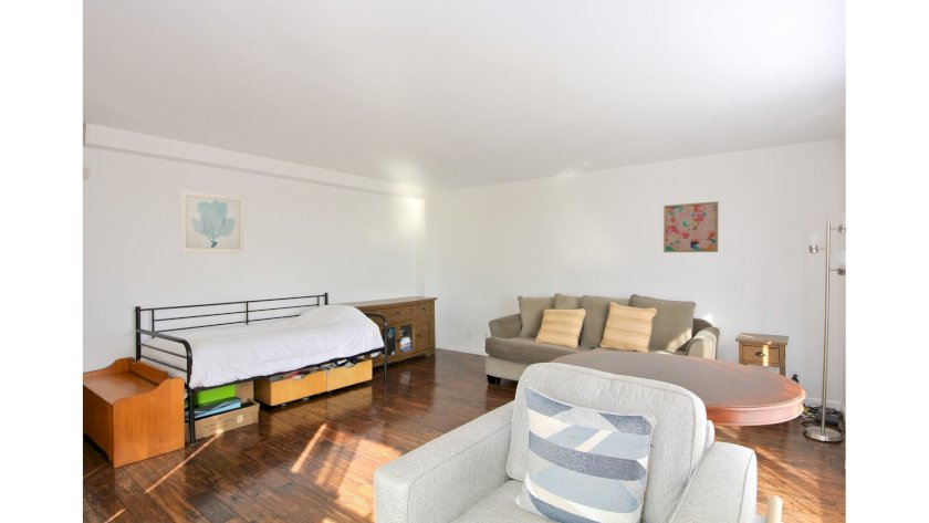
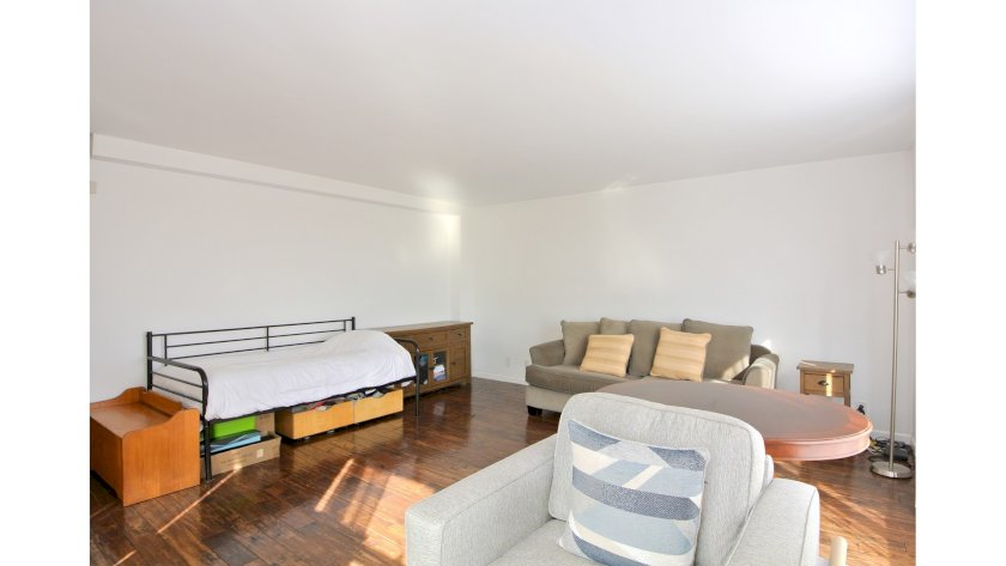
- wall art [662,200,719,253]
- wall art [179,189,246,254]
